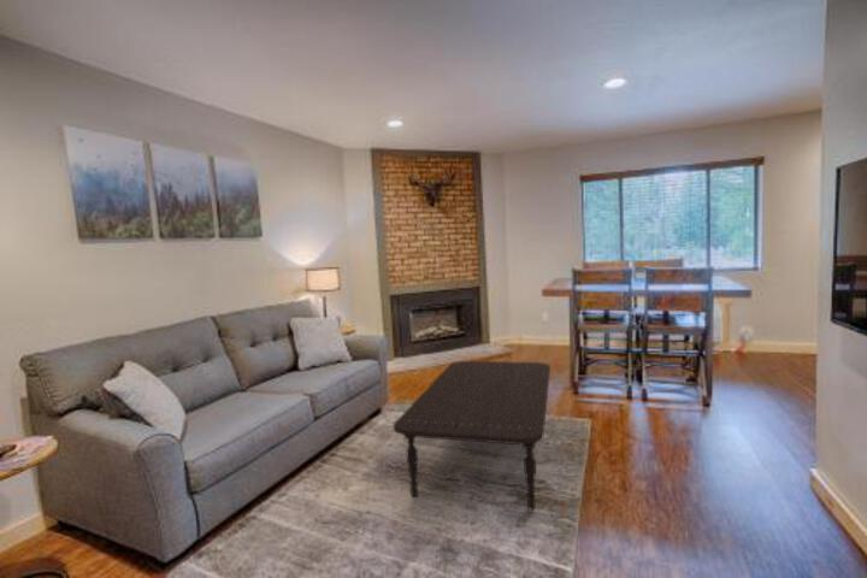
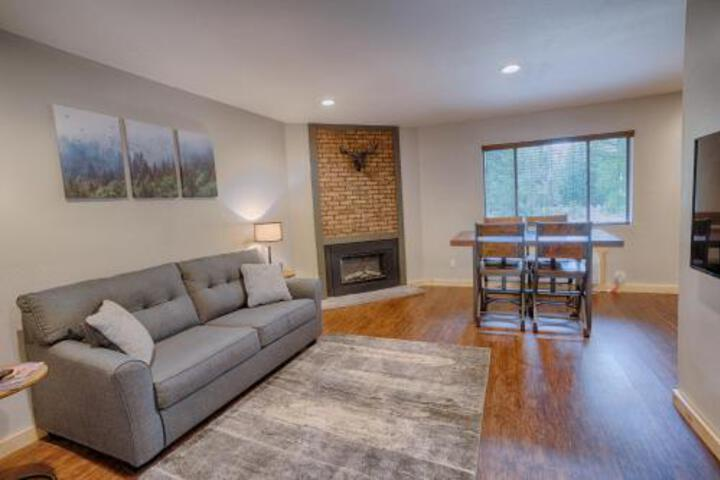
- coffee table [393,360,552,511]
